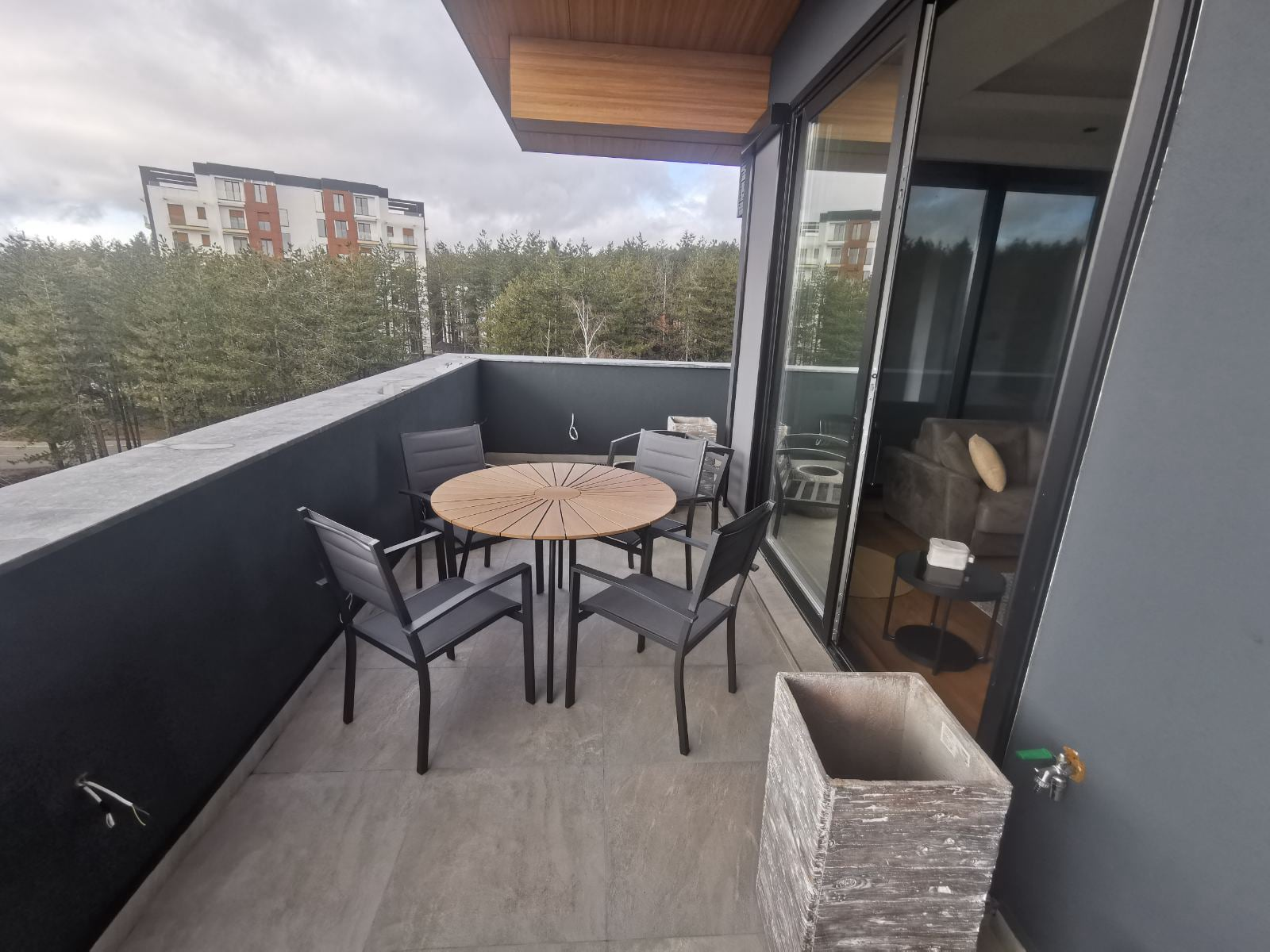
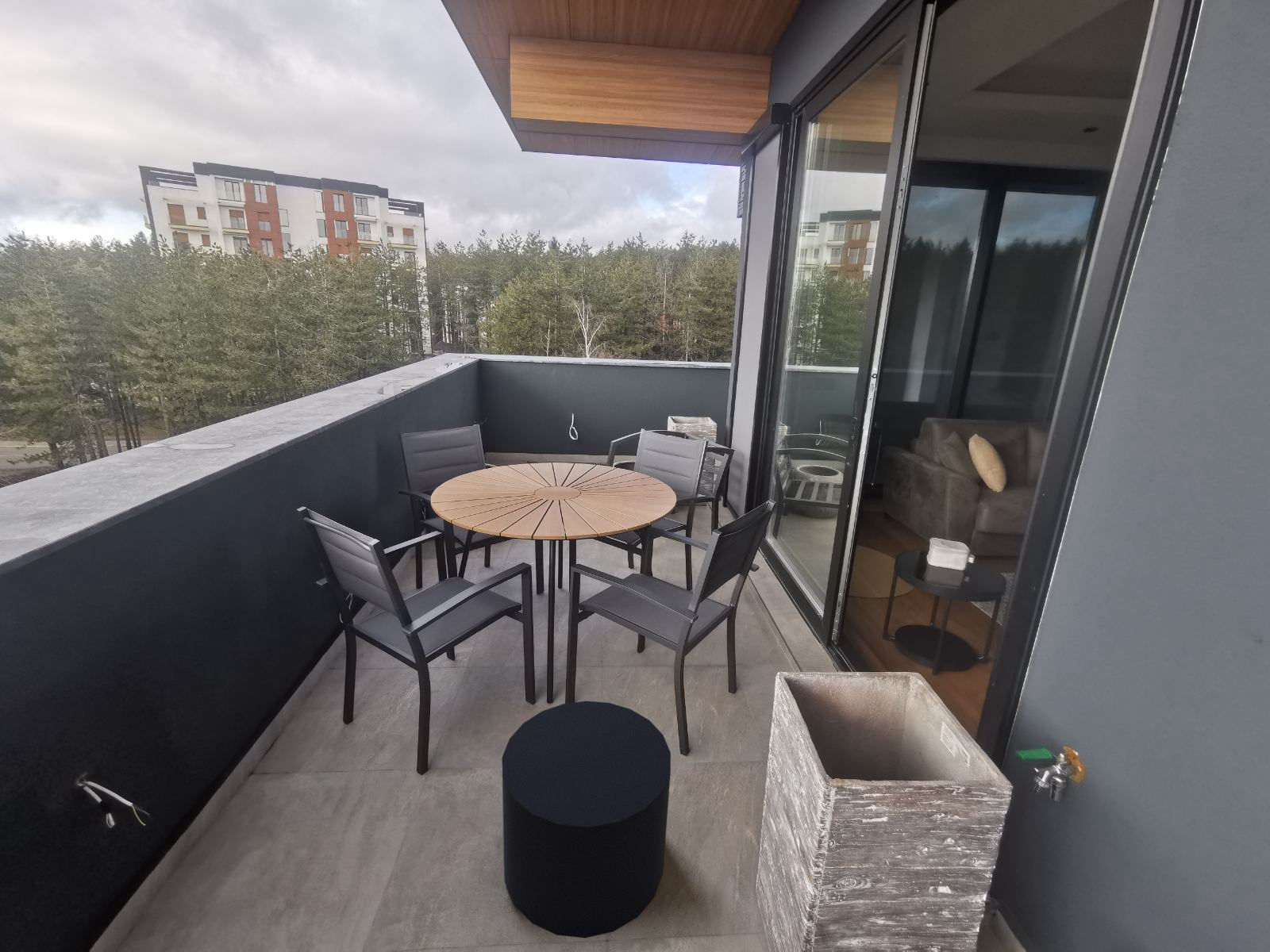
+ stool [501,701,672,939]
